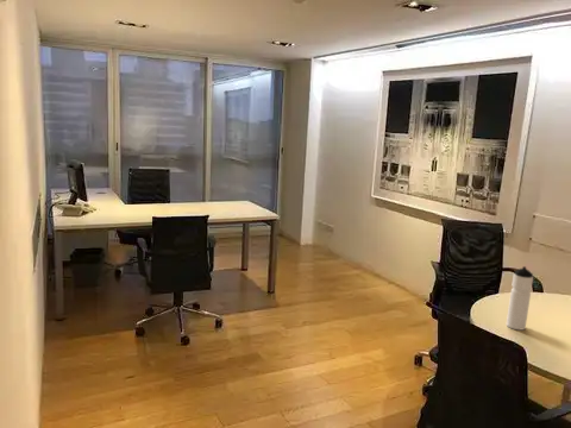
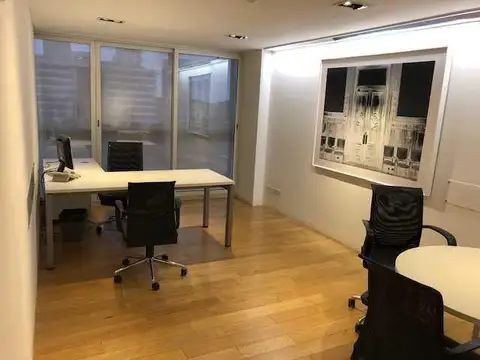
- water bottle [506,265,534,331]
